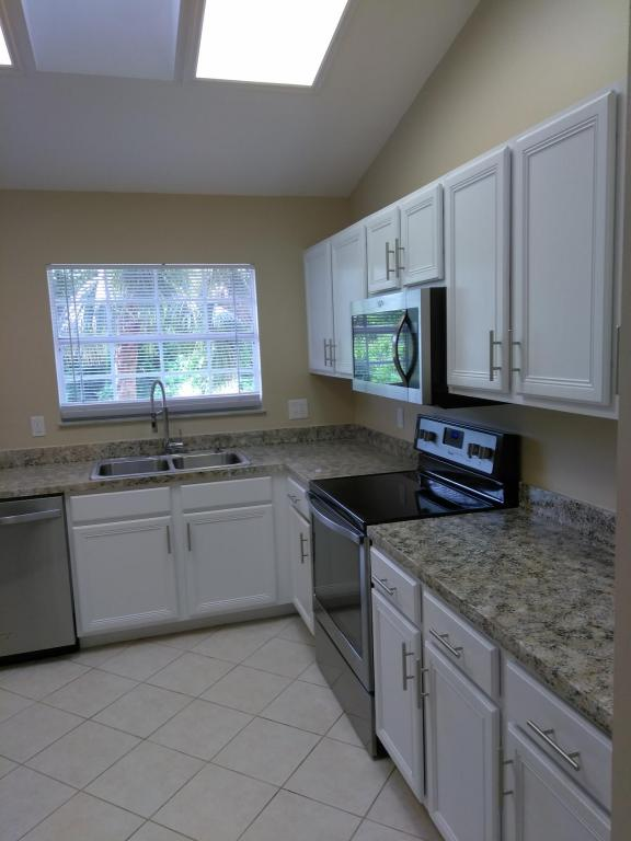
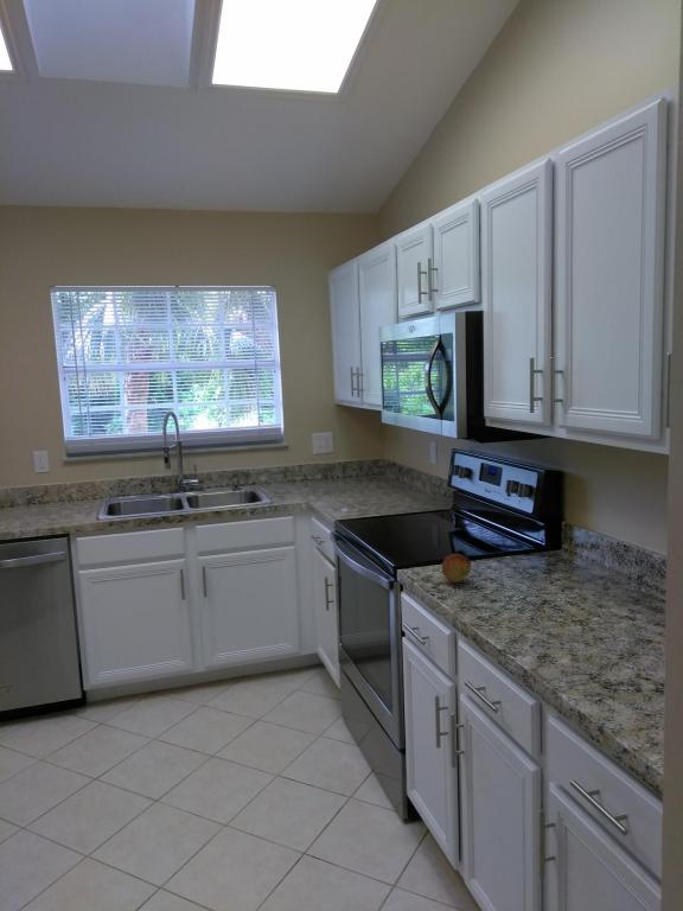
+ fruit [441,553,472,584]
